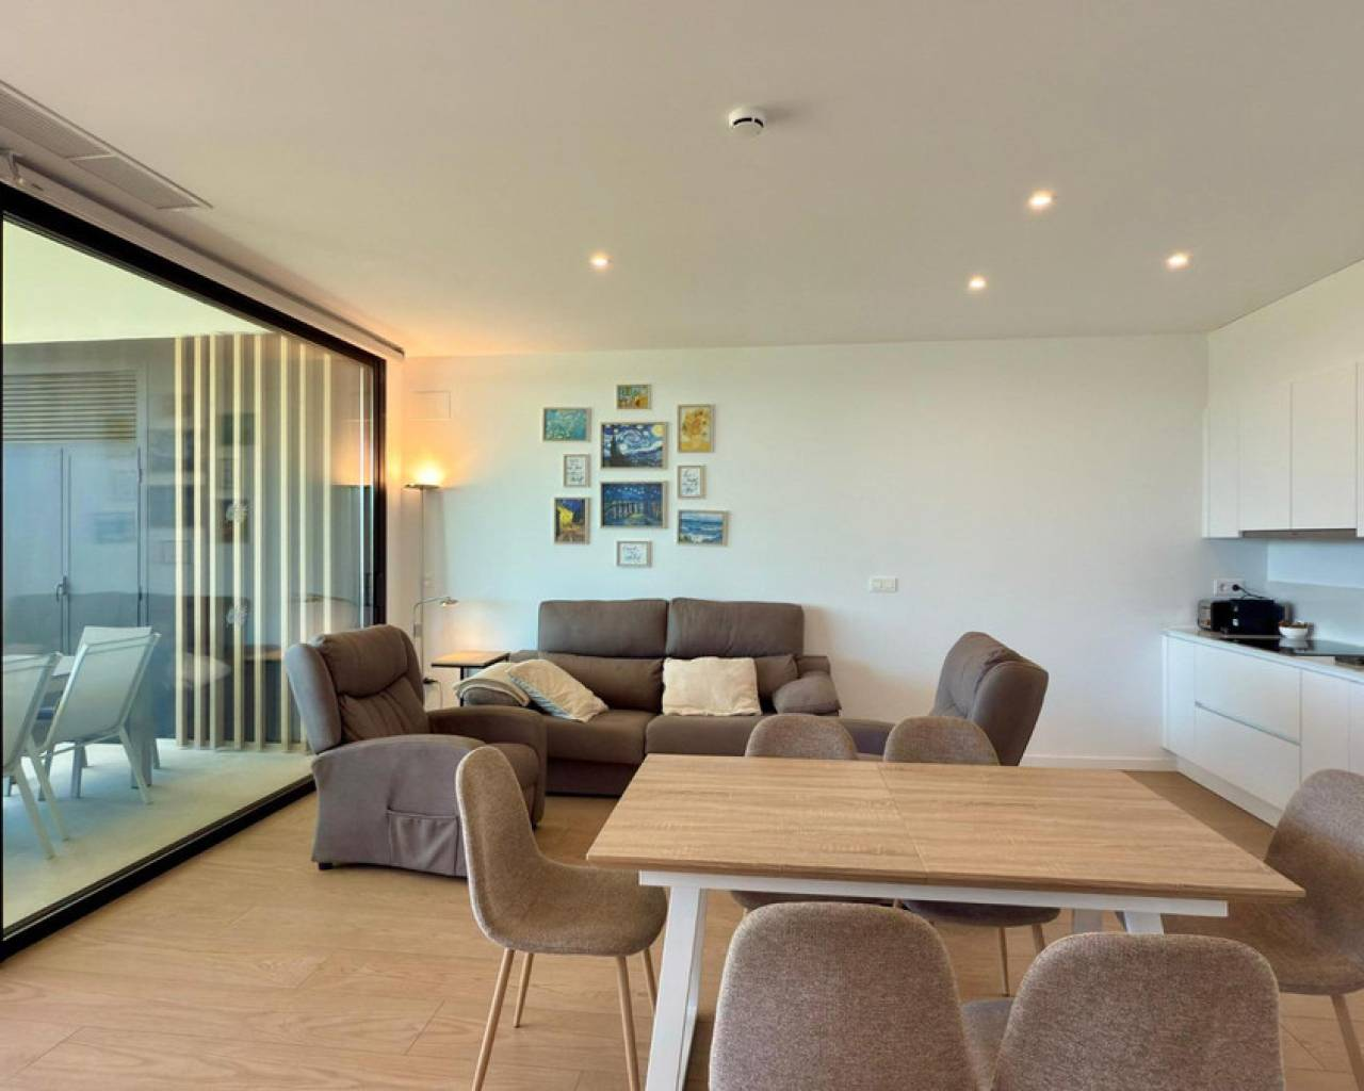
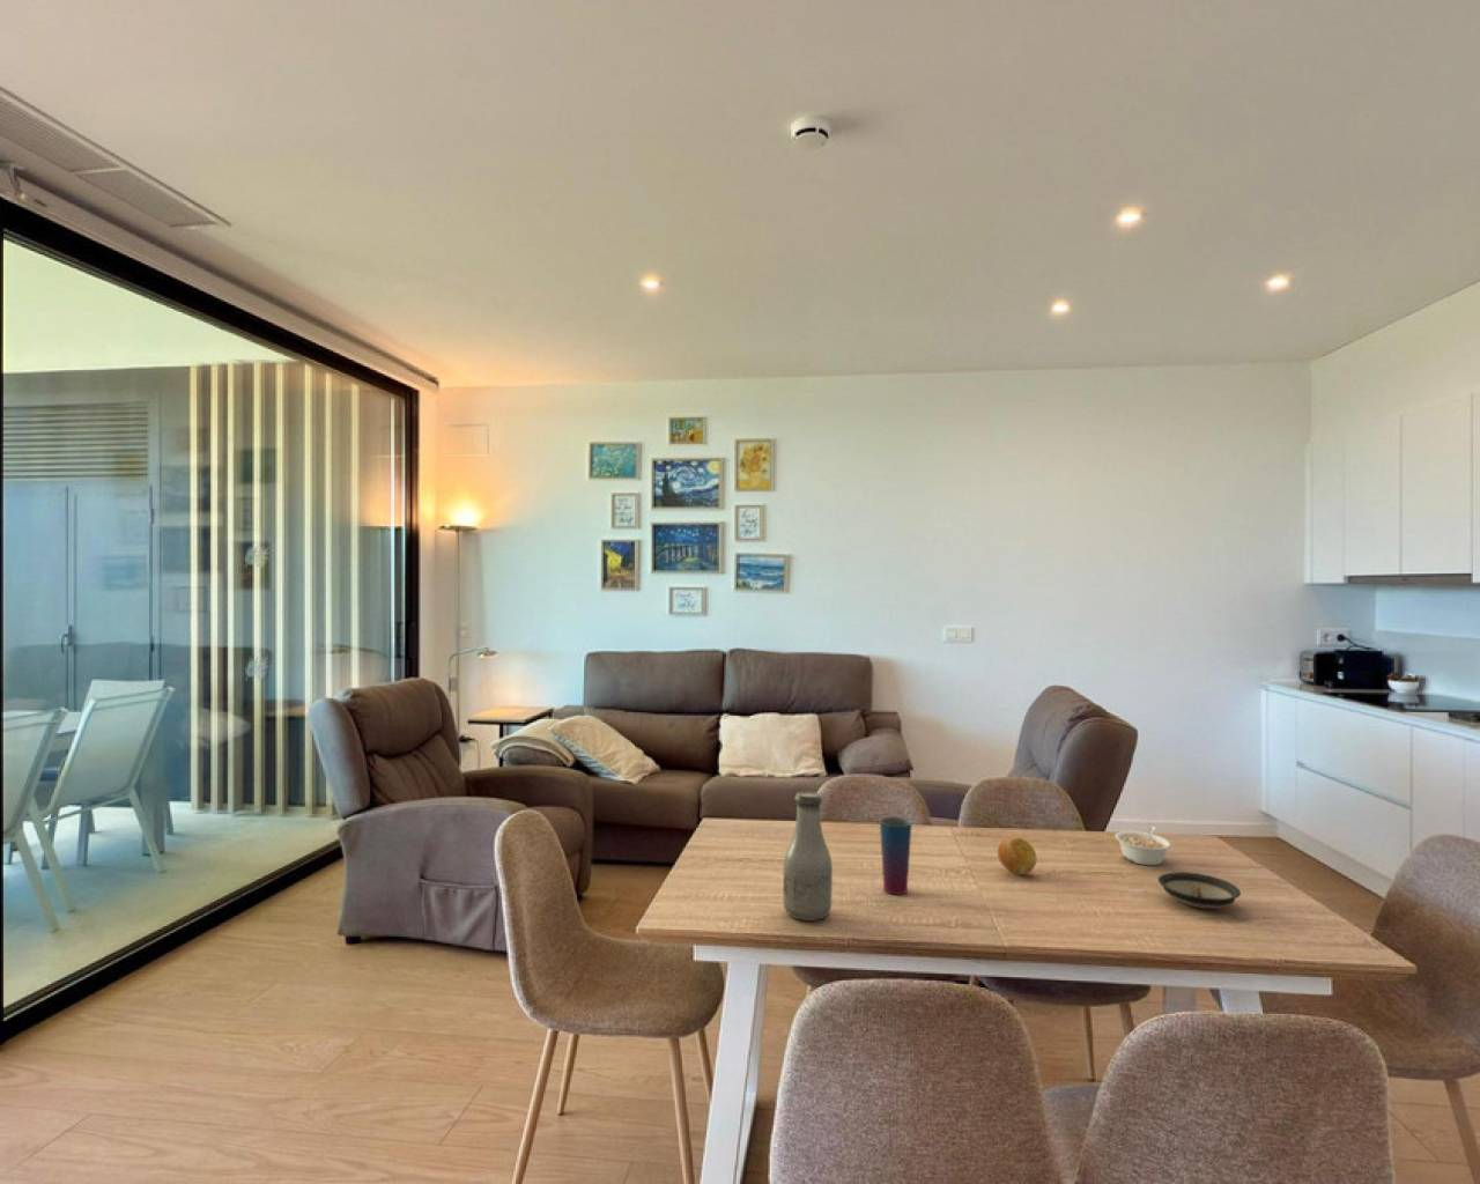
+ saucer [1156,871,1242,910]
+ cup [878,816,912,896]
+ legume [1114,825,1172,866]
+ bottle [782,790,834,922]
+ fruit [997,836,1038,875]
